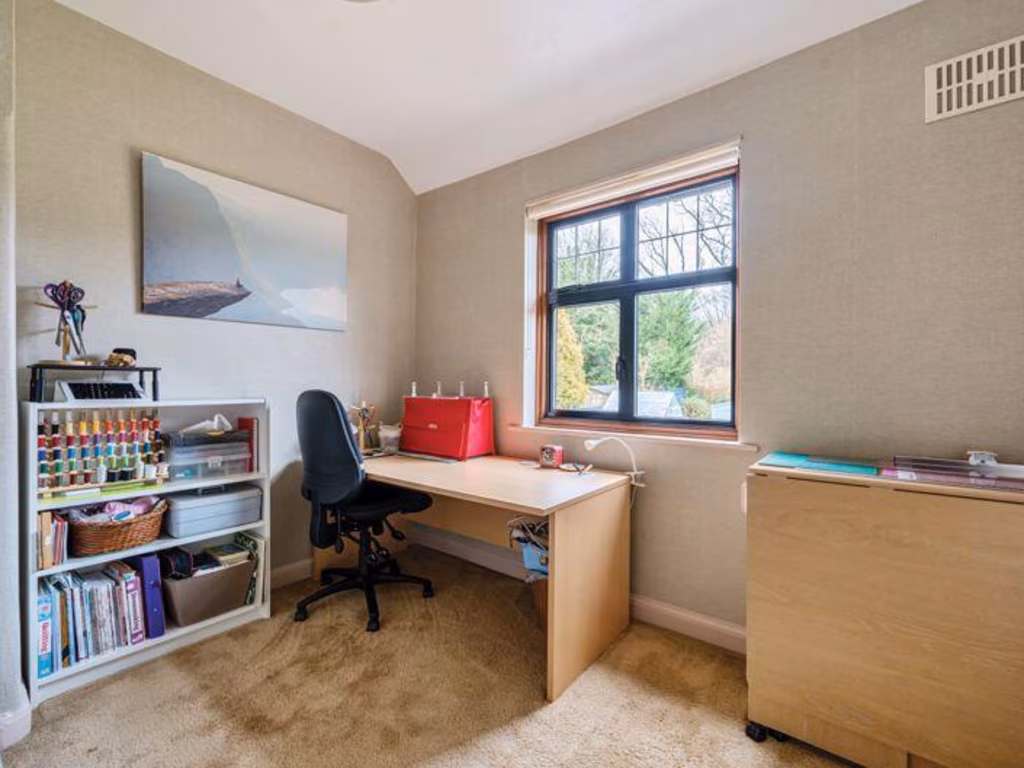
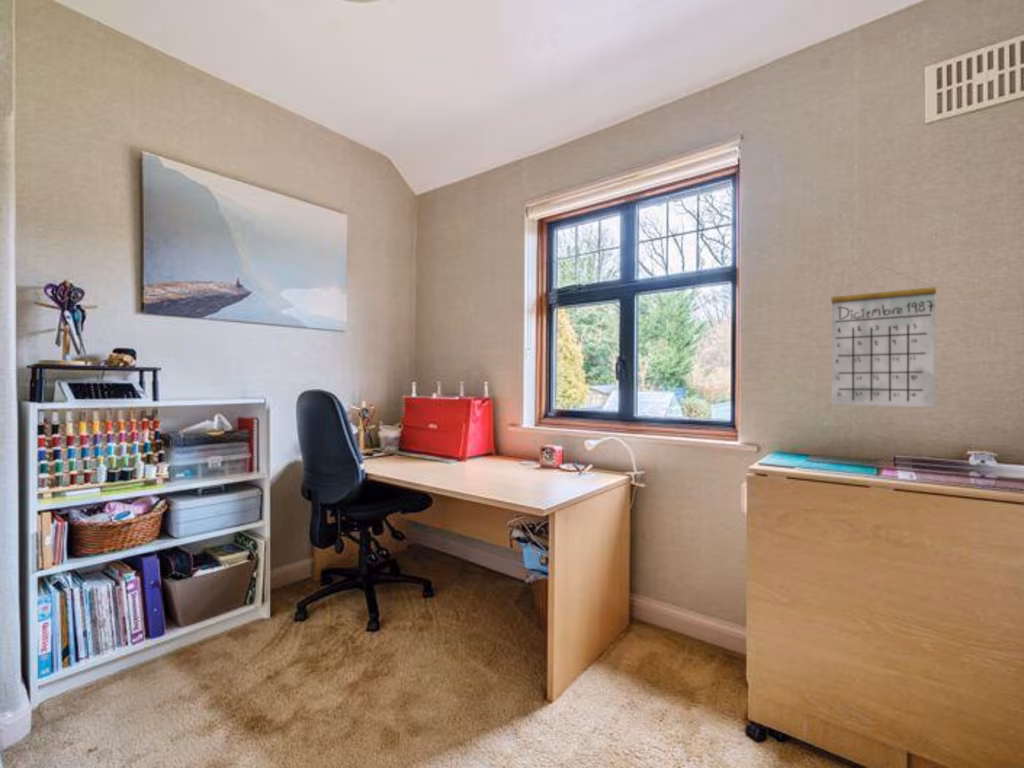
+ calendar [830,265,937,408]
